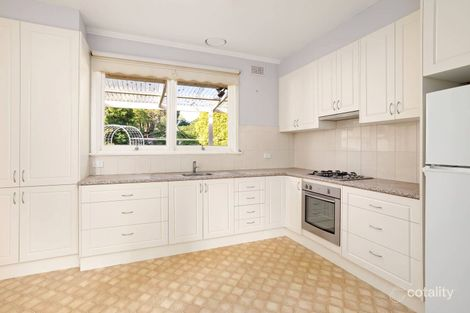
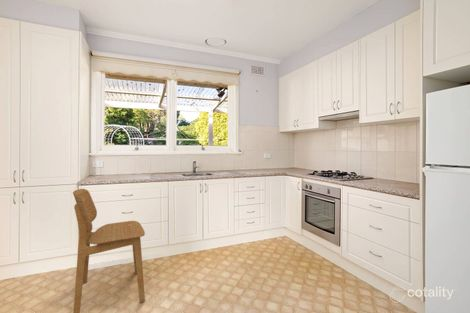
+ dining chair [72,188,146,313]
